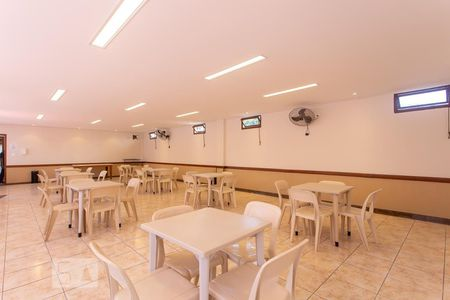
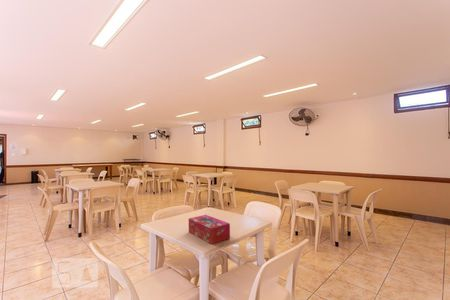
+ tissue box [188,214,231,245]
